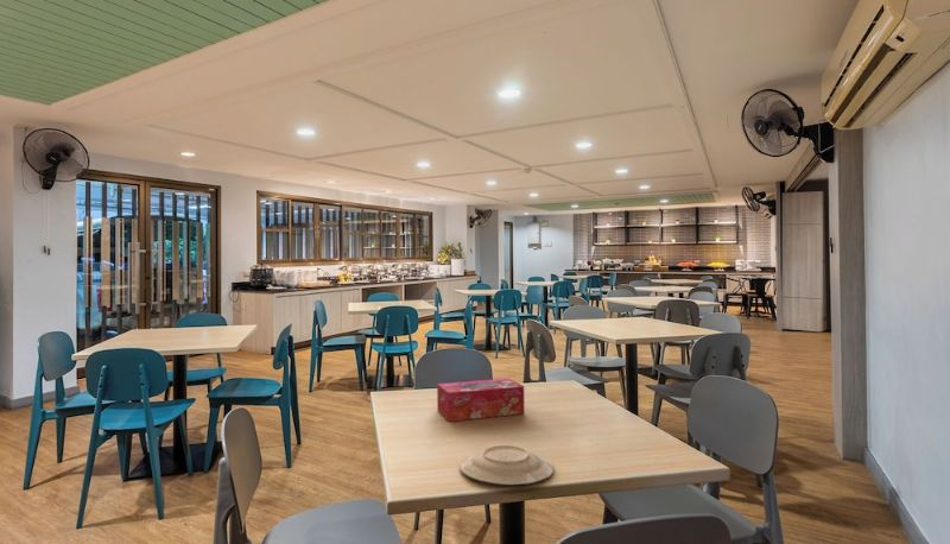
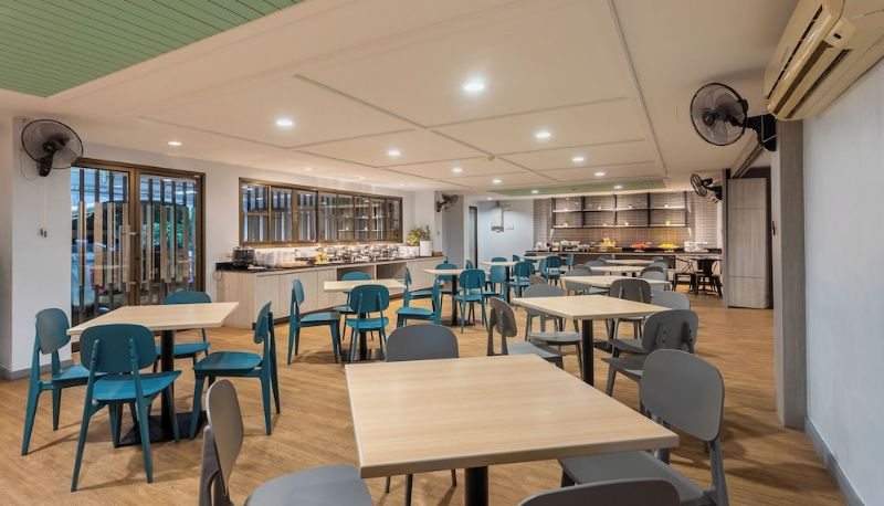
- plate [458,444,555,486]
- tissue box [436,377,526,423]
